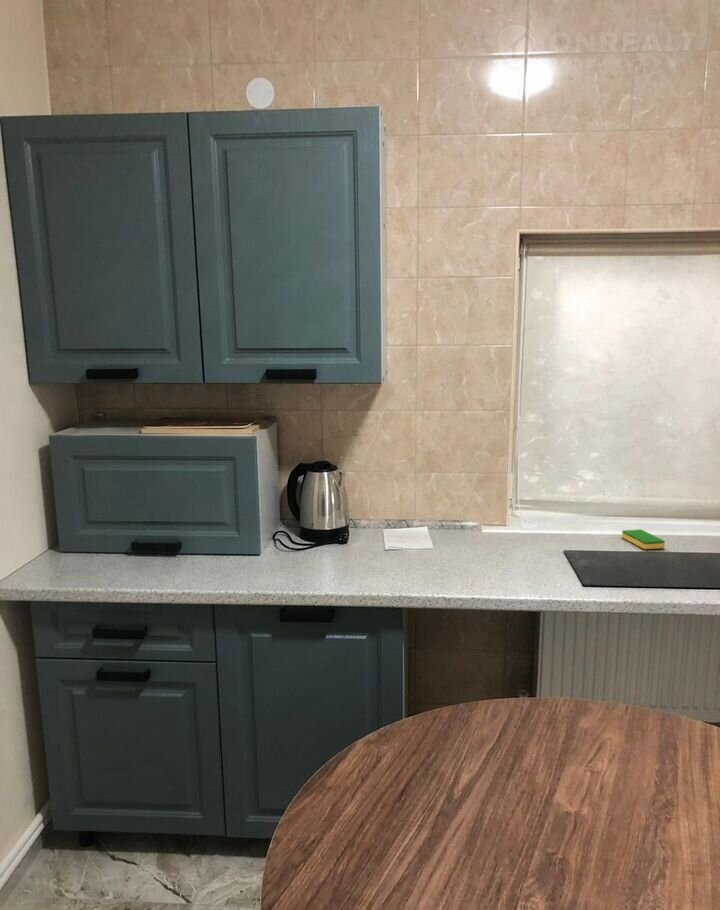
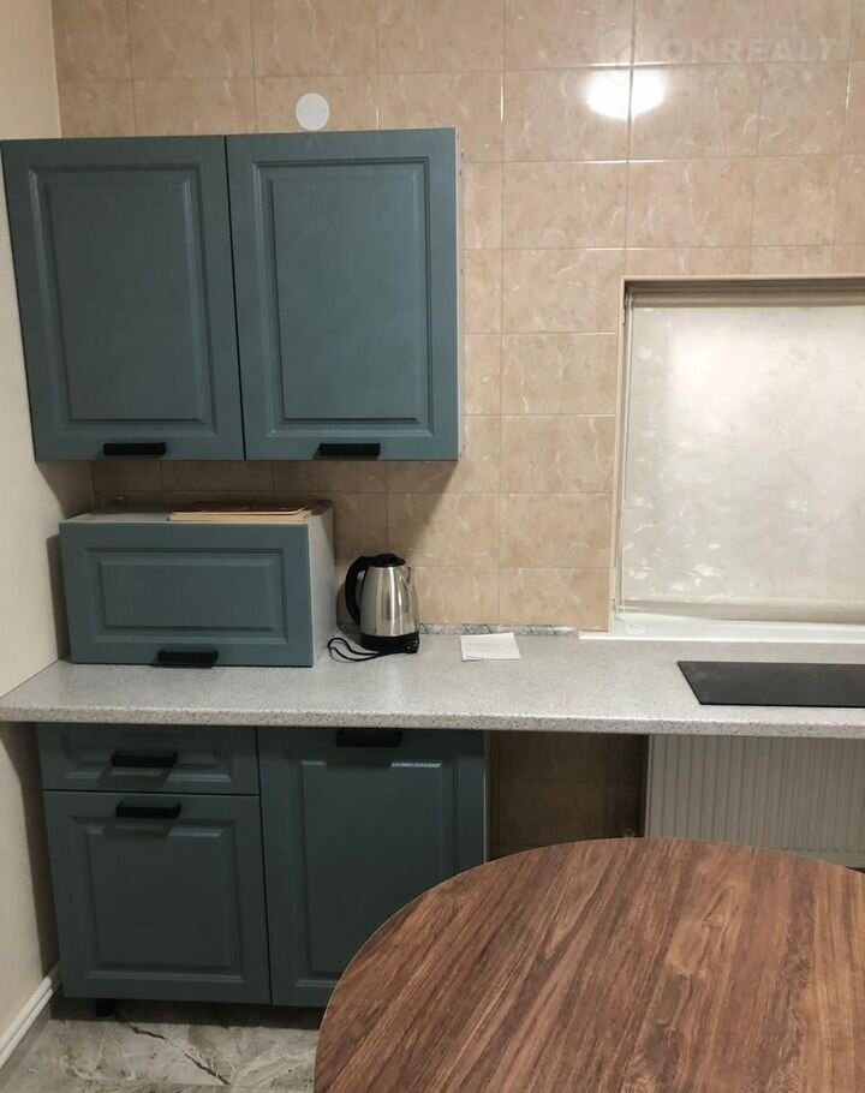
- dish sponge [621,528,666,550]
